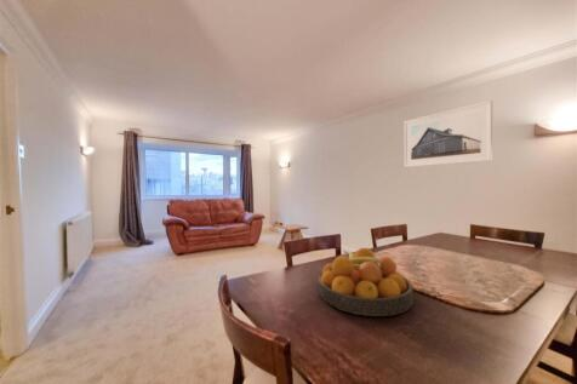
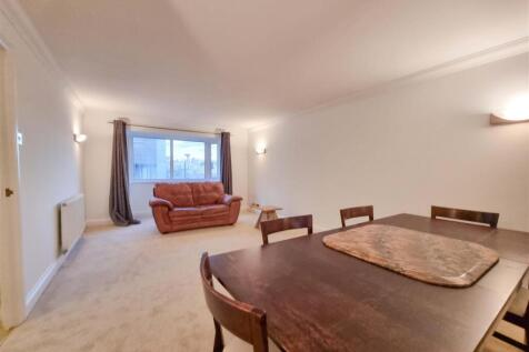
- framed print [404,99,493,168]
- fruit bowl [318,247,415,317]
